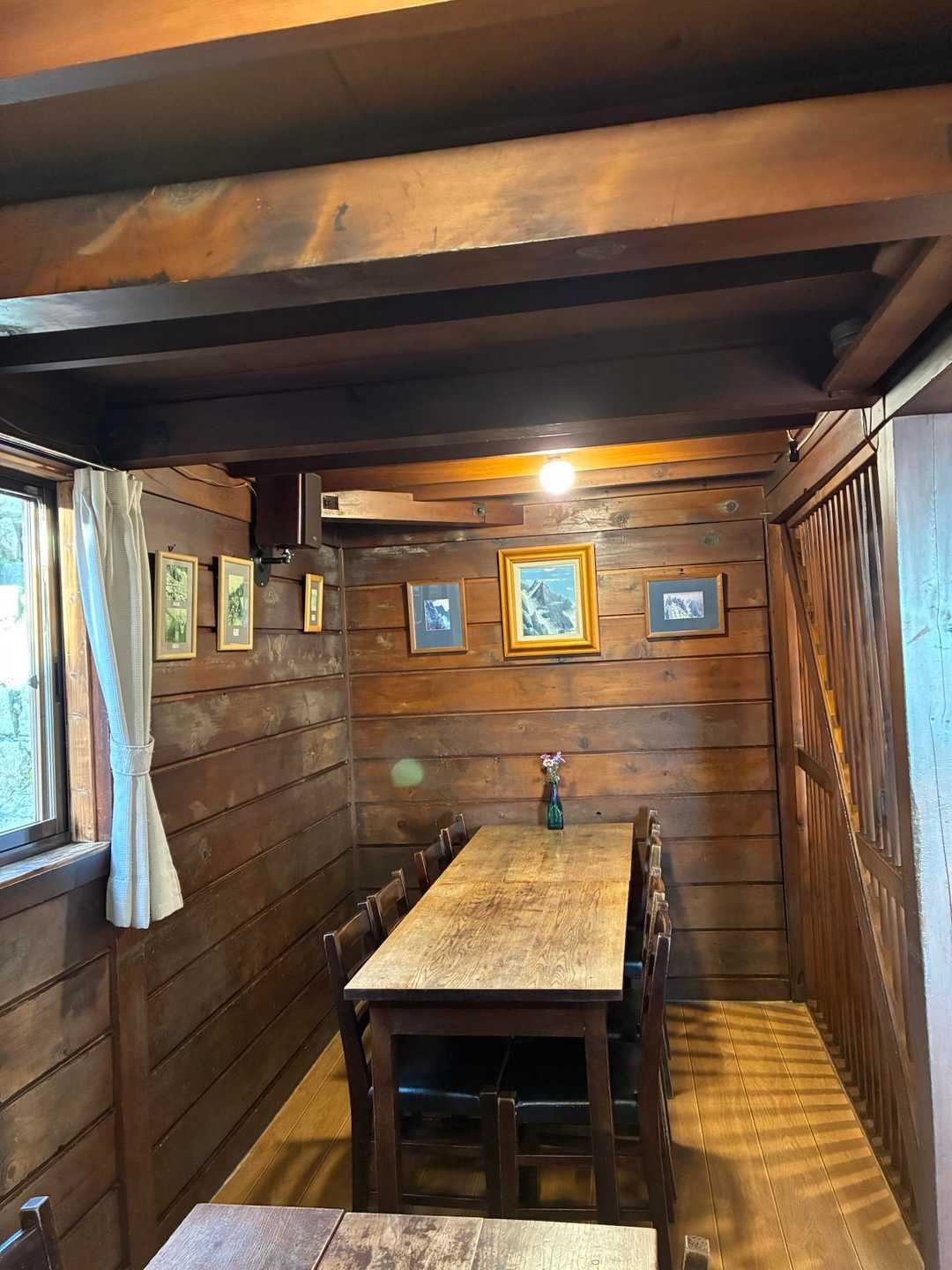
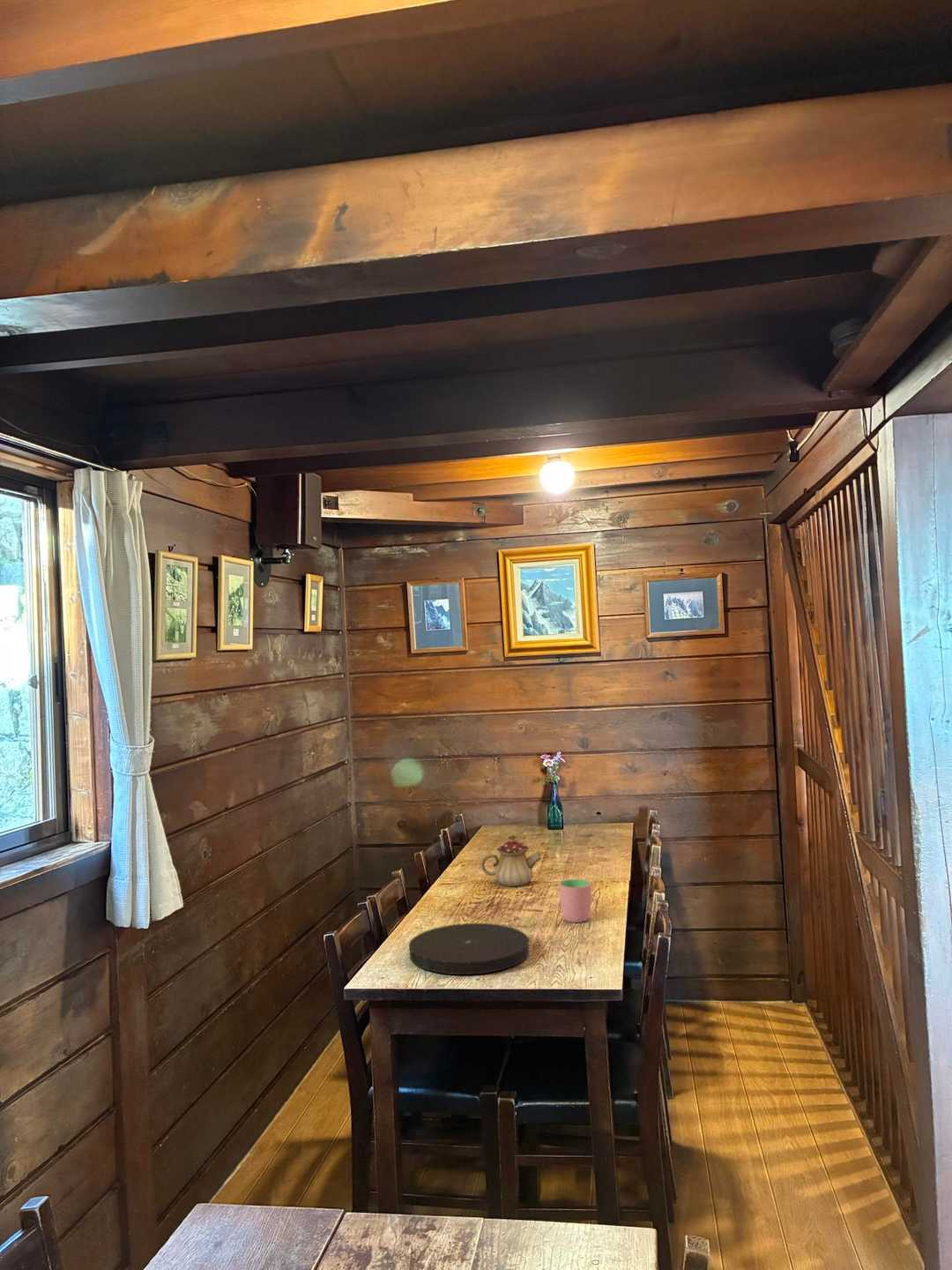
+ plate [408,923,530,975]
+ teapot [480,834,542,887]
+ cup [558,878,592,923]
